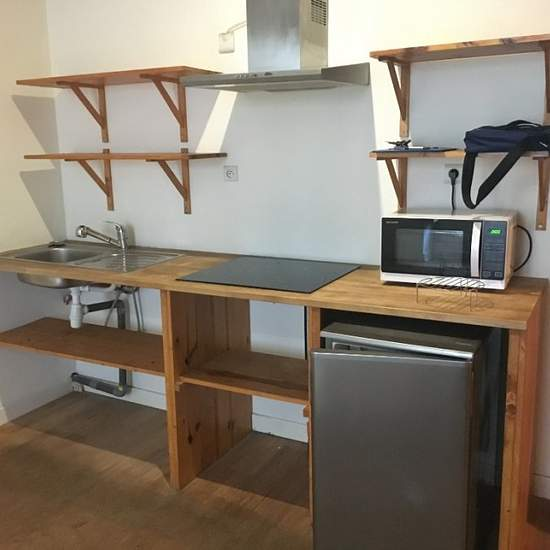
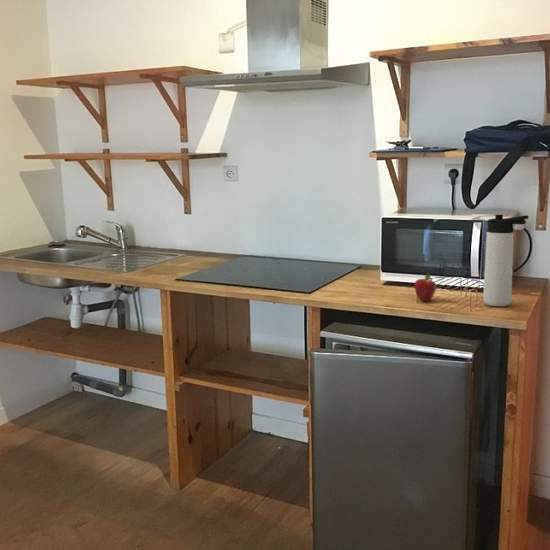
+ fruit [414,270,438,302]
+ thermos bottle [482,214,529,307]
